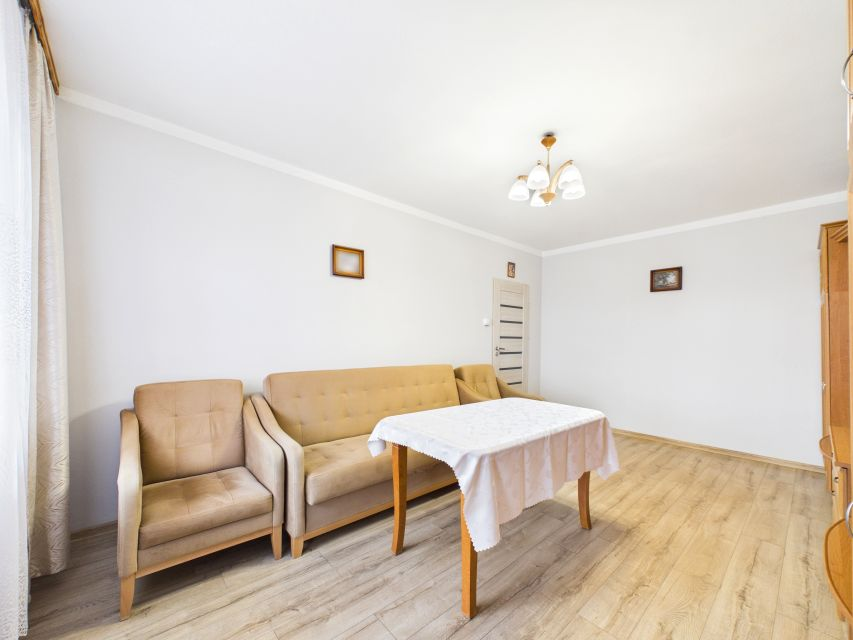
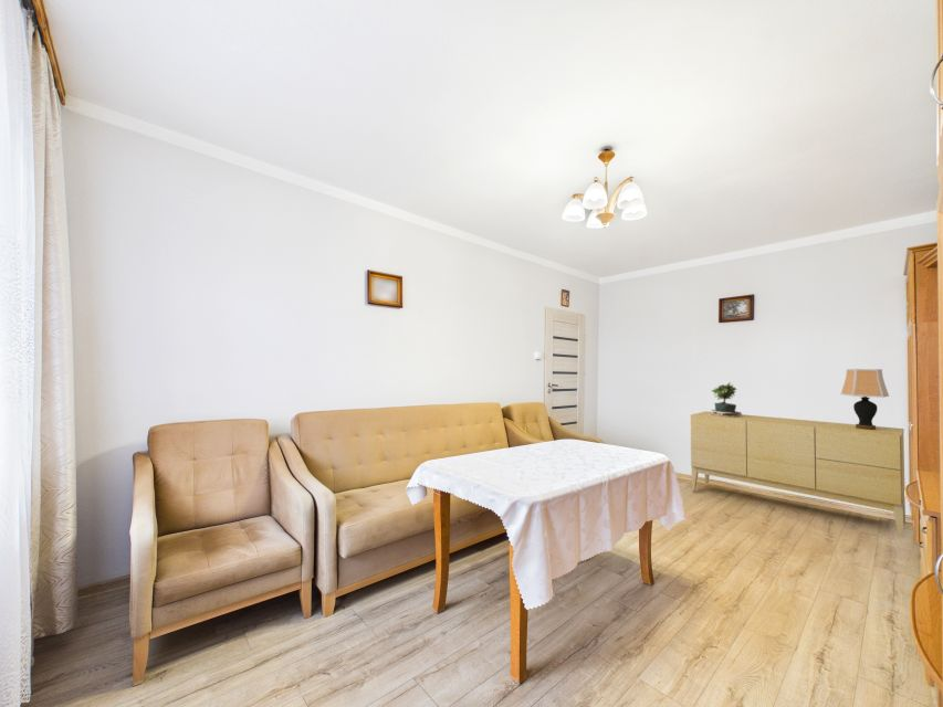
+ table lamp [840,368,890,430]
+ sideboard [690,410,907,538]
+ potted plant [709,381,743,416]
